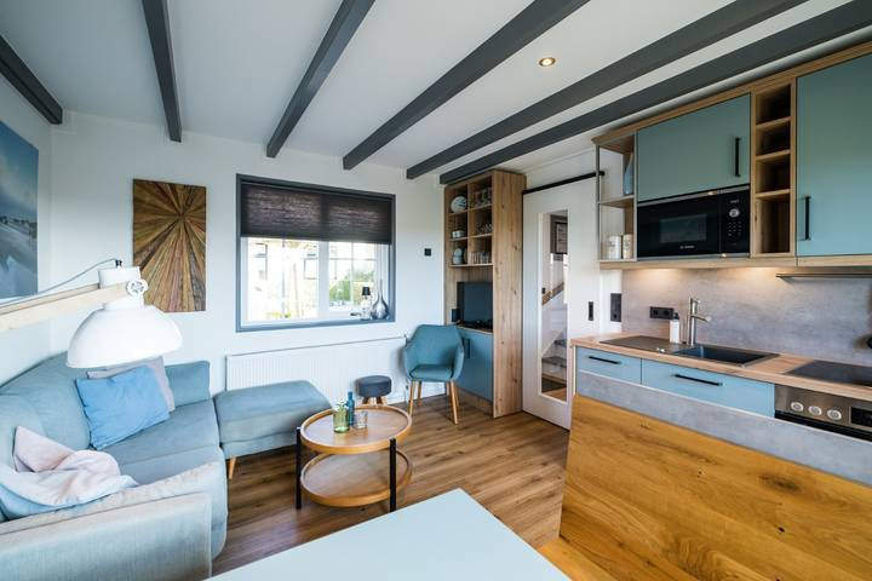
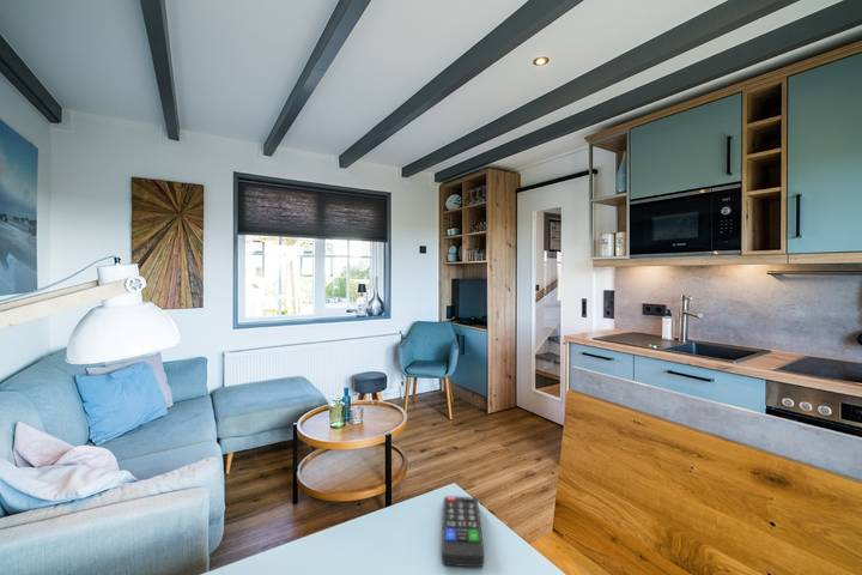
+ remote control [441,495,485,568]
